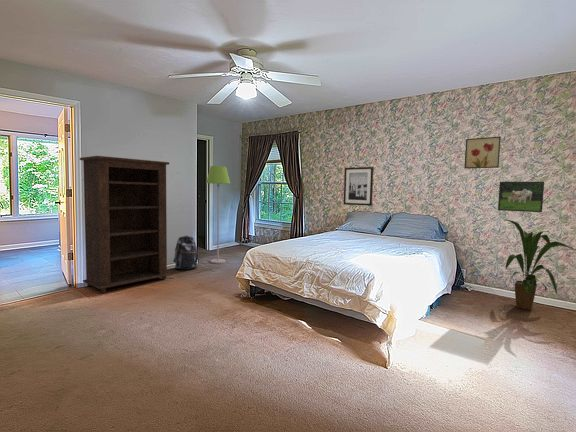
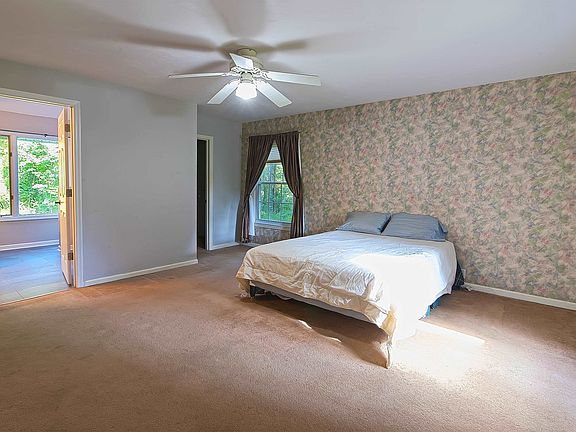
- house plant [503,219,576,311]
- wall art [343,166,374,207]
- floor lamp [205,165,231,264]
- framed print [497,181,545,213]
- wall art [463,136,502,170]
- bookshelf [79,155,171,294]
- backpack [172,235,199,271]
